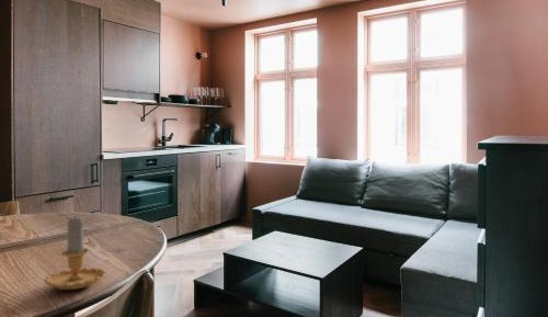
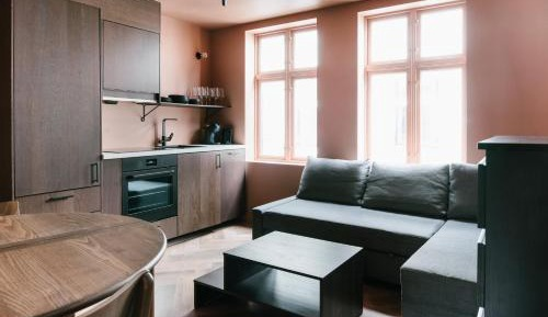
- candle [43,216,106,291]
